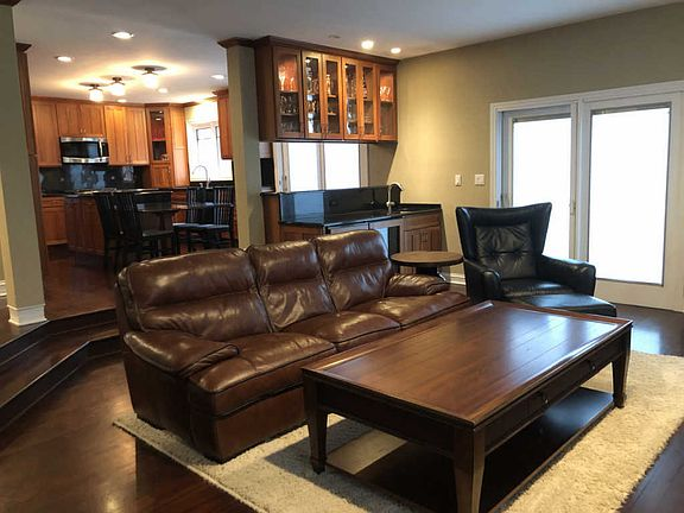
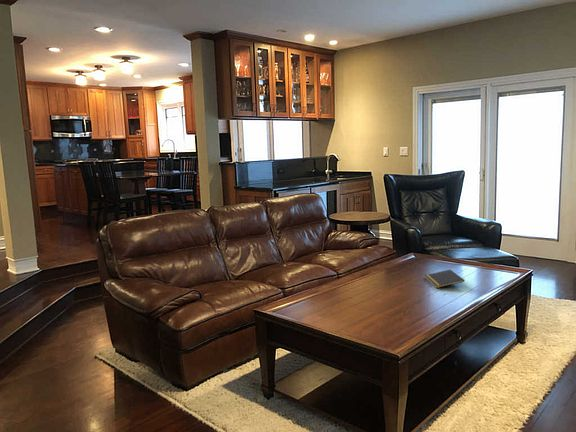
+ notepad [423,269,465,289]
